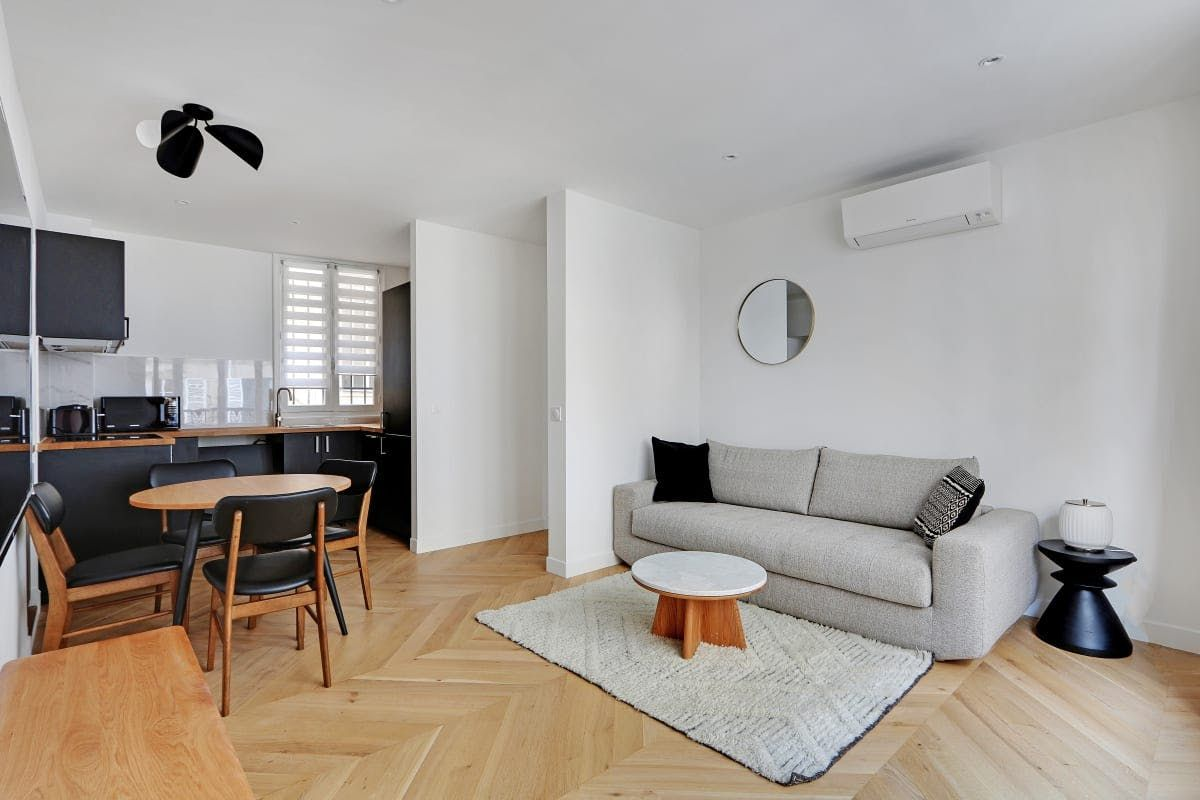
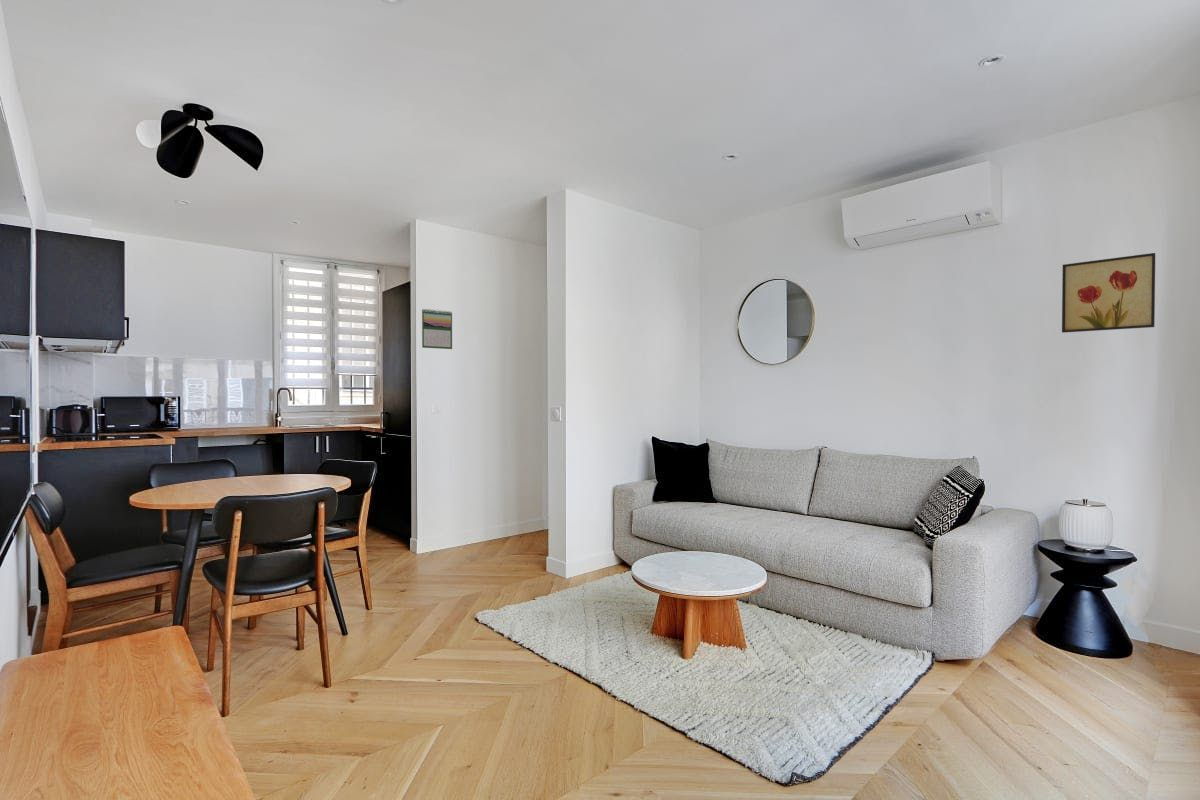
+ wall art [1061,252,1156,334]
+ calendar [421,308,453,350]
